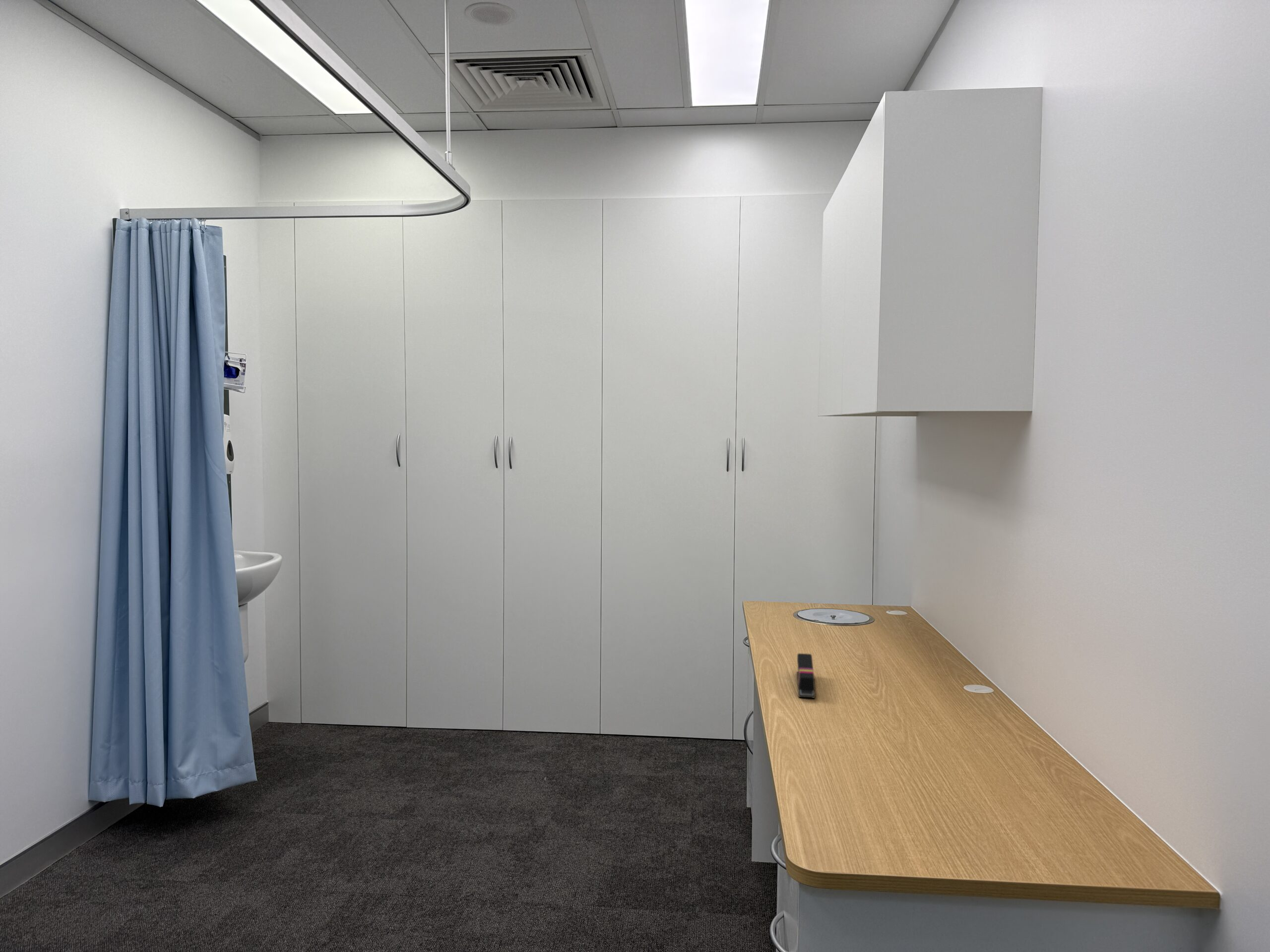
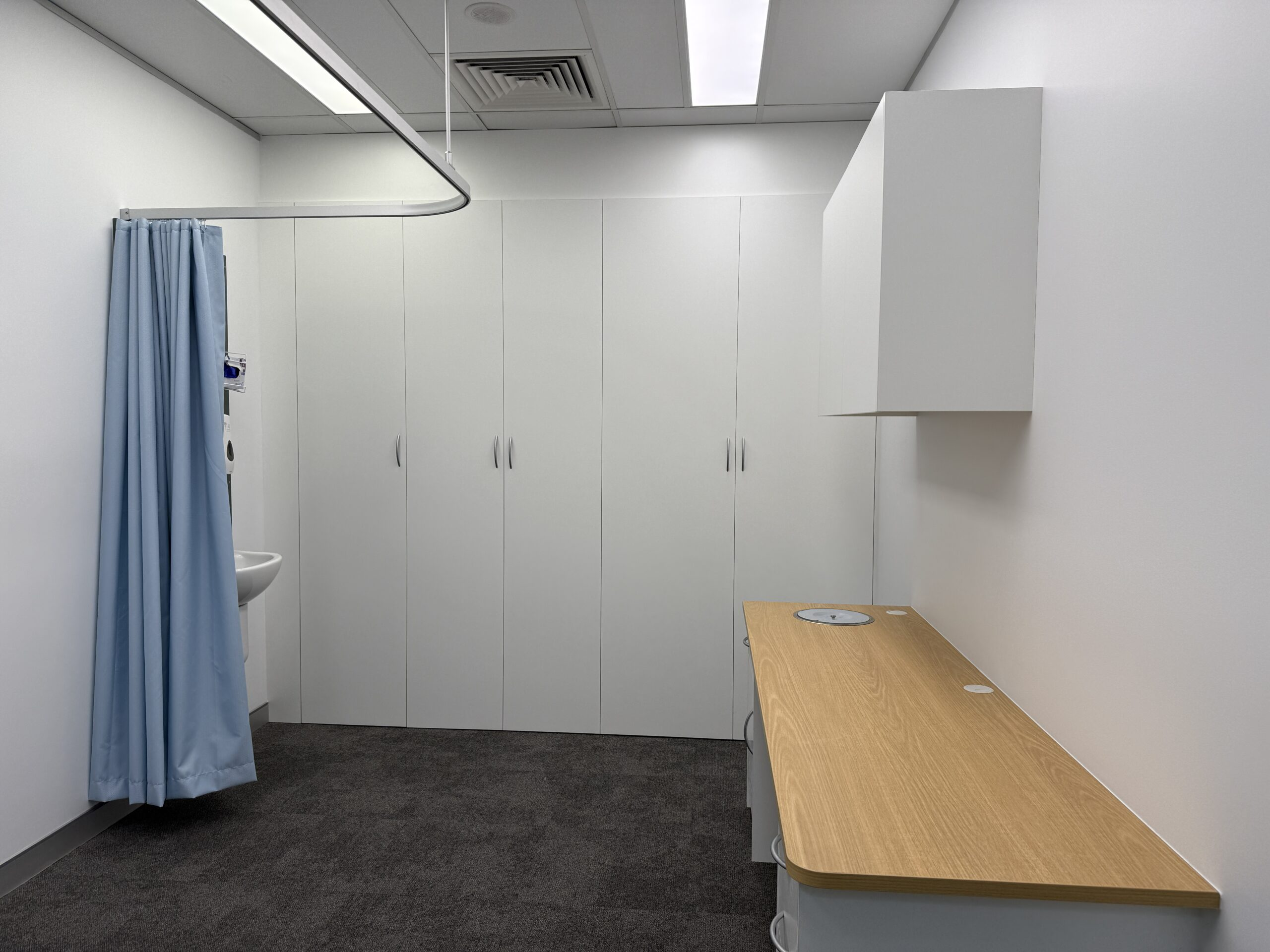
- stapler [796,653,816,699]
